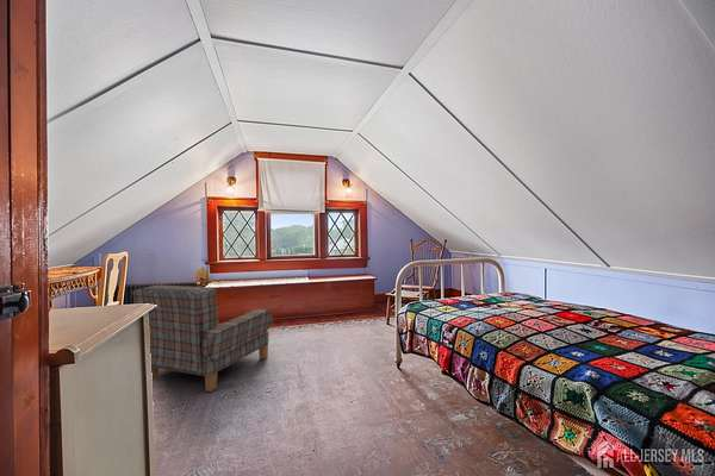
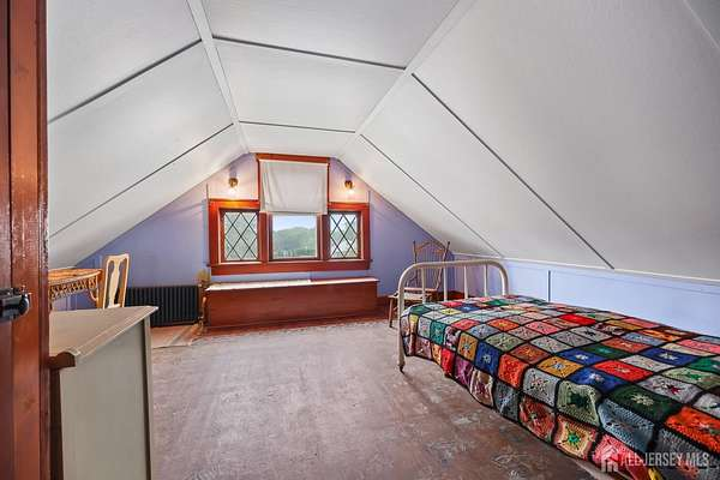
- armchair [132,284,274,393]
